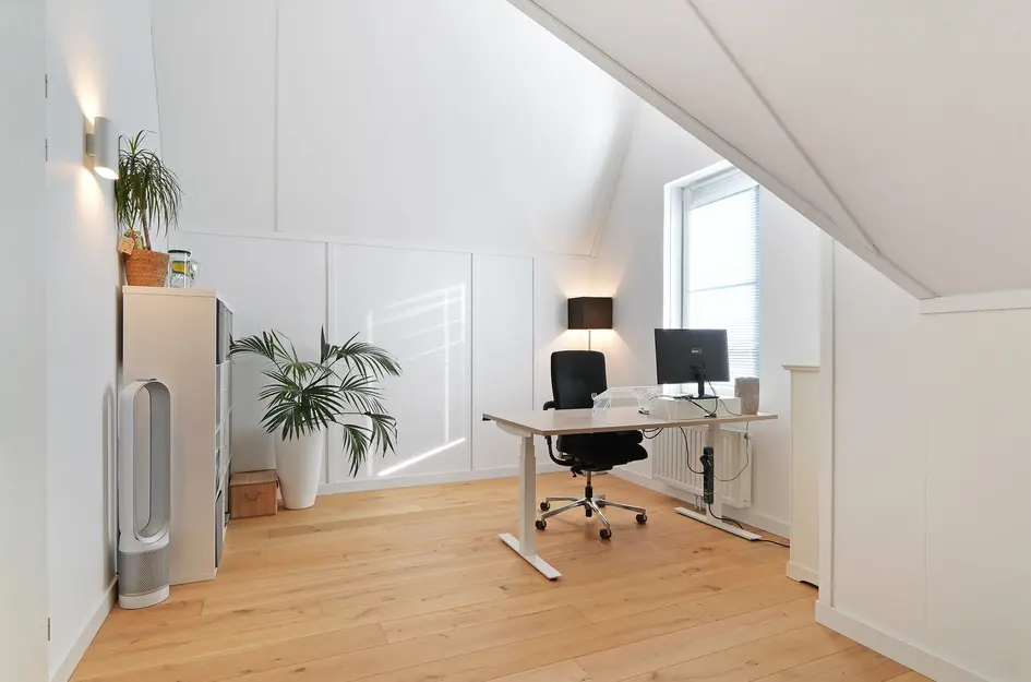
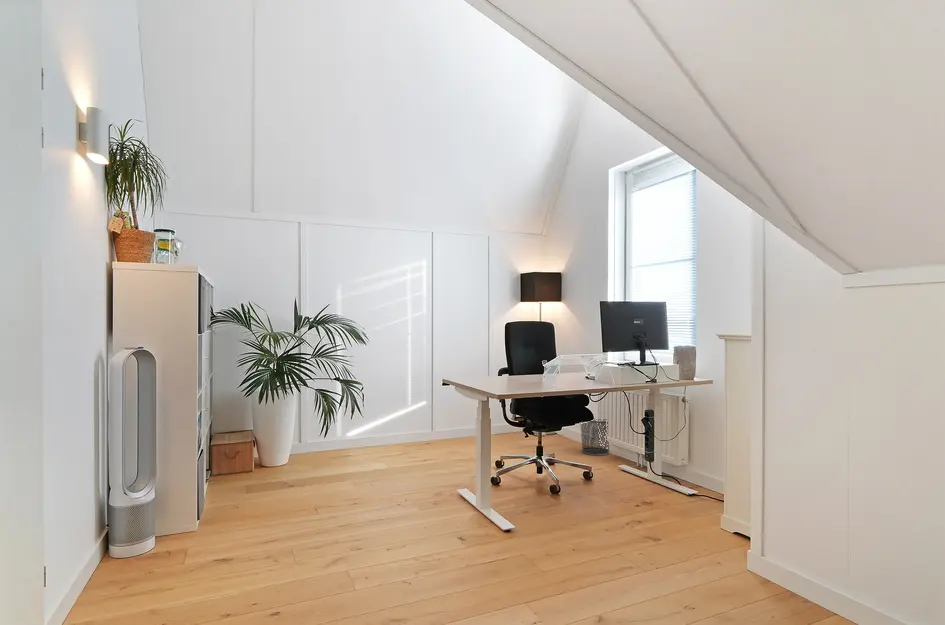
+ waste bin [579,419,610,457]
